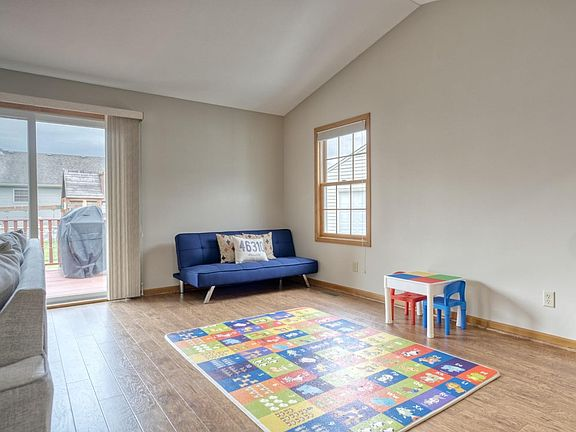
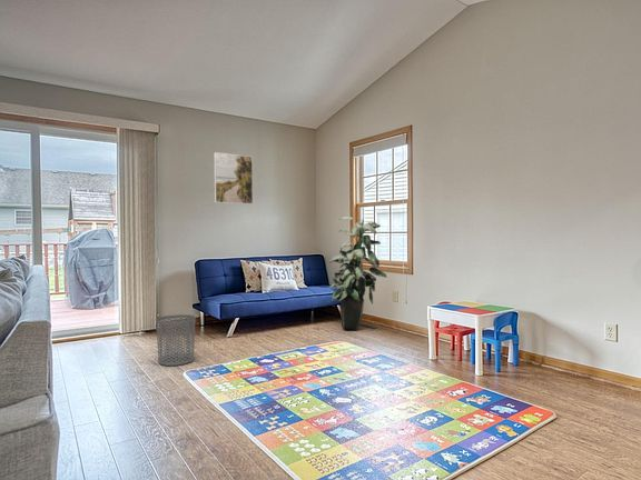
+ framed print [214,151,254,206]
+ indoor plant [327,216,387,331]
+ waste bin [155,313,196,367]
